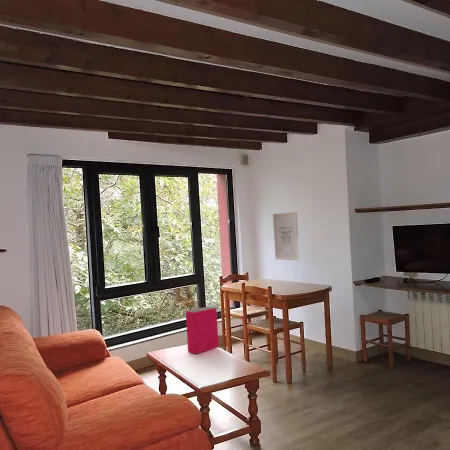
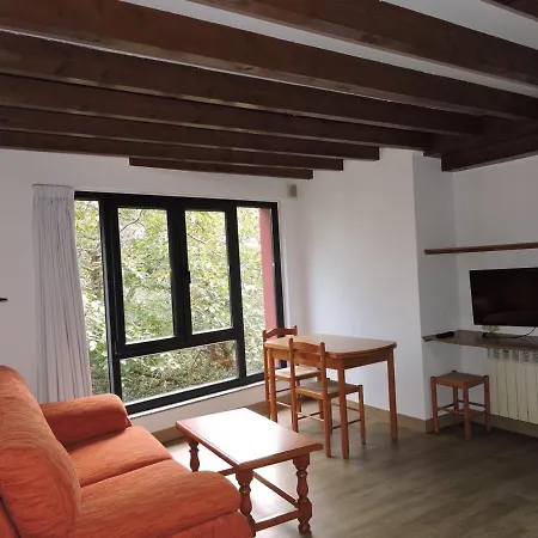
- hardback book [185,305,220,355]
- wall art [272,211,300,261]
